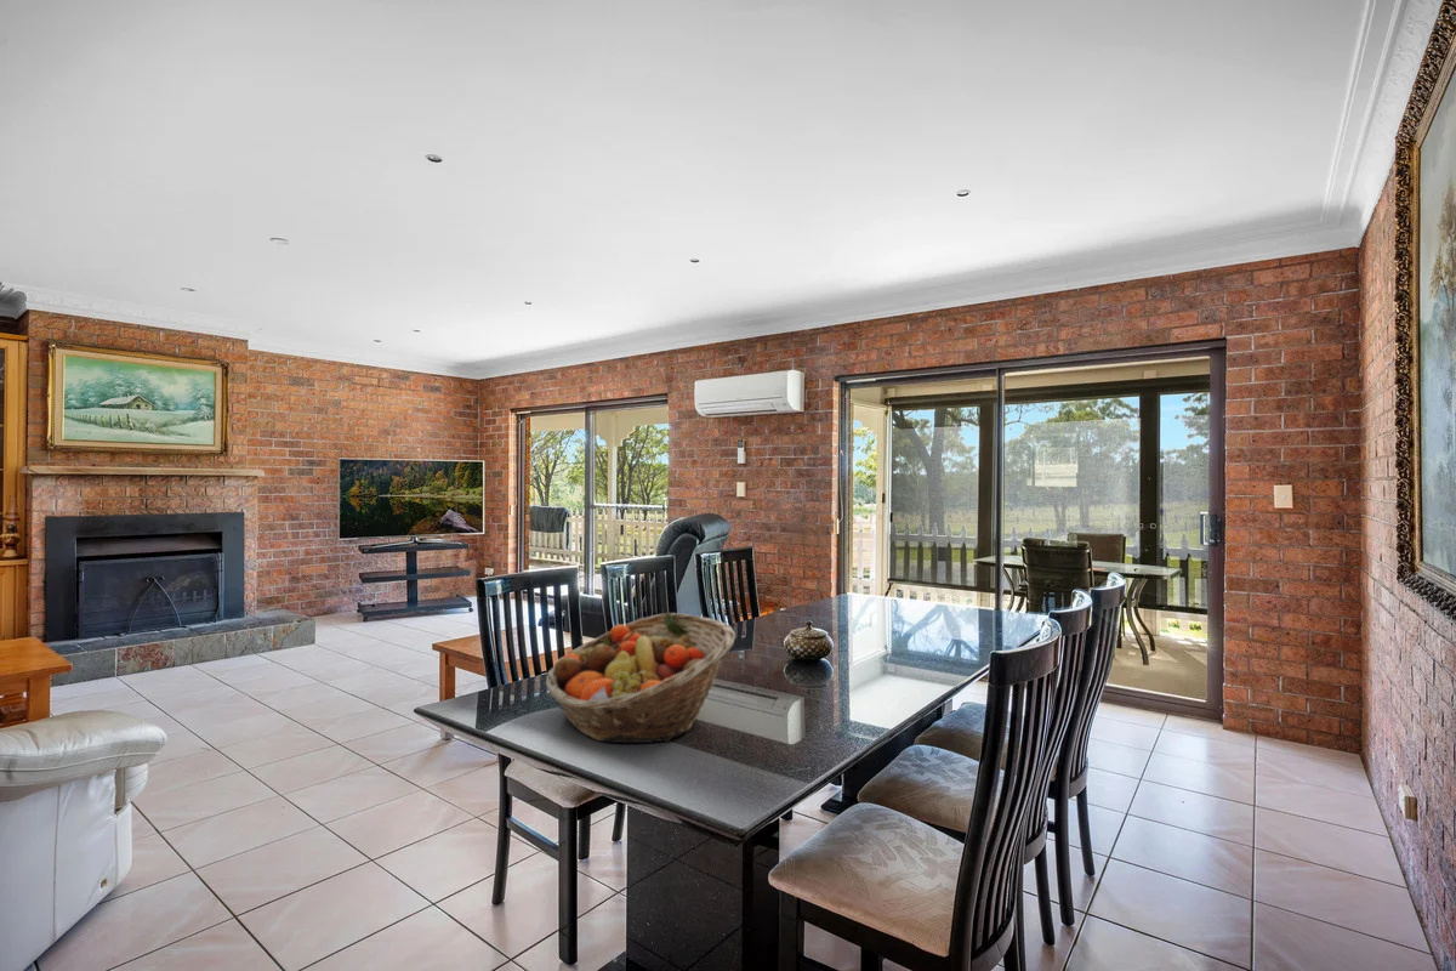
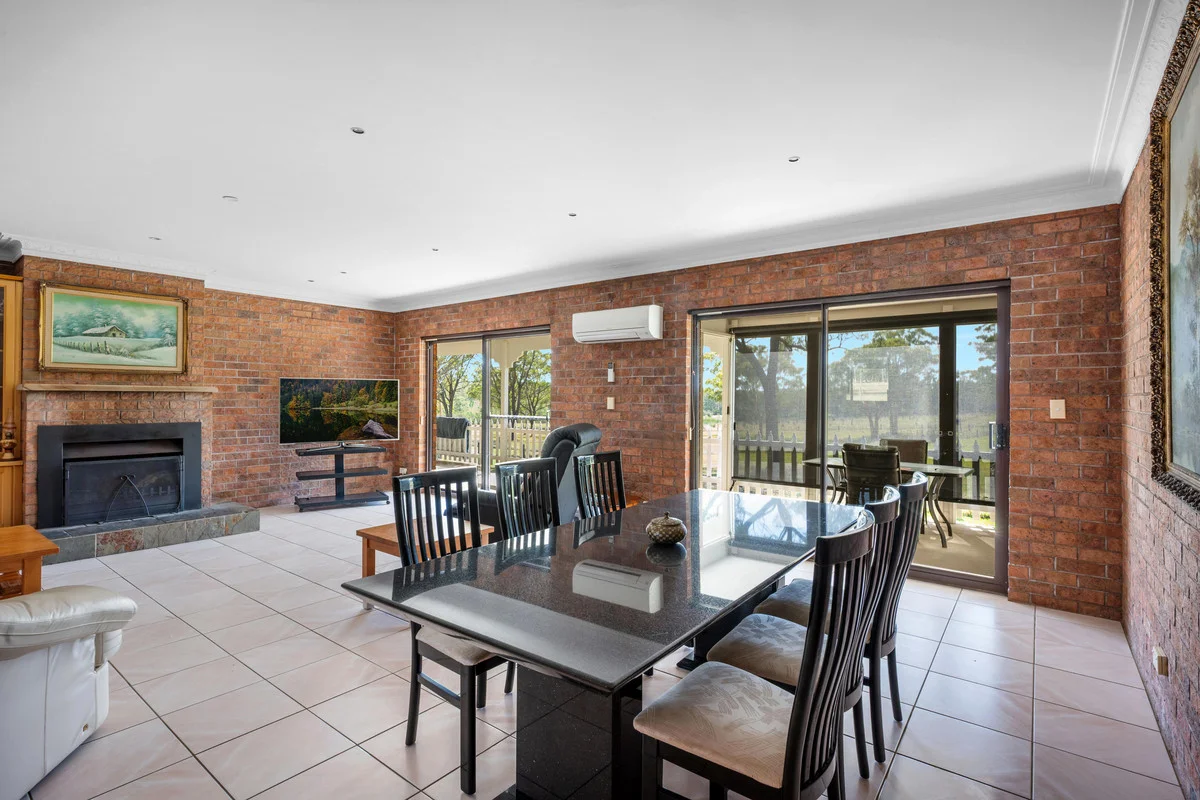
- fruit basket [545,612,736,744]
